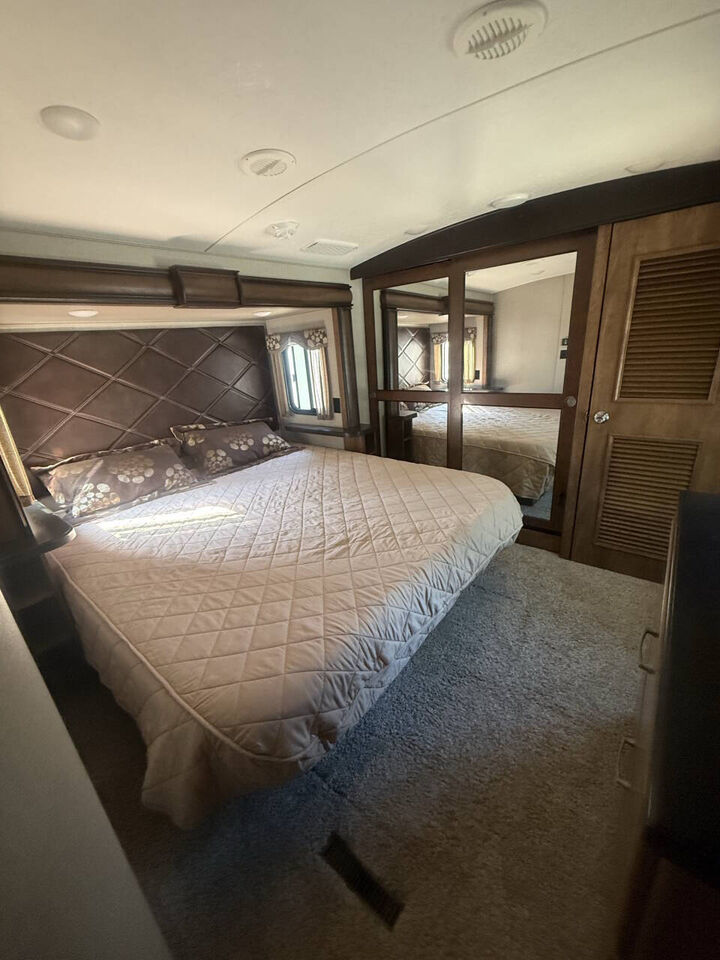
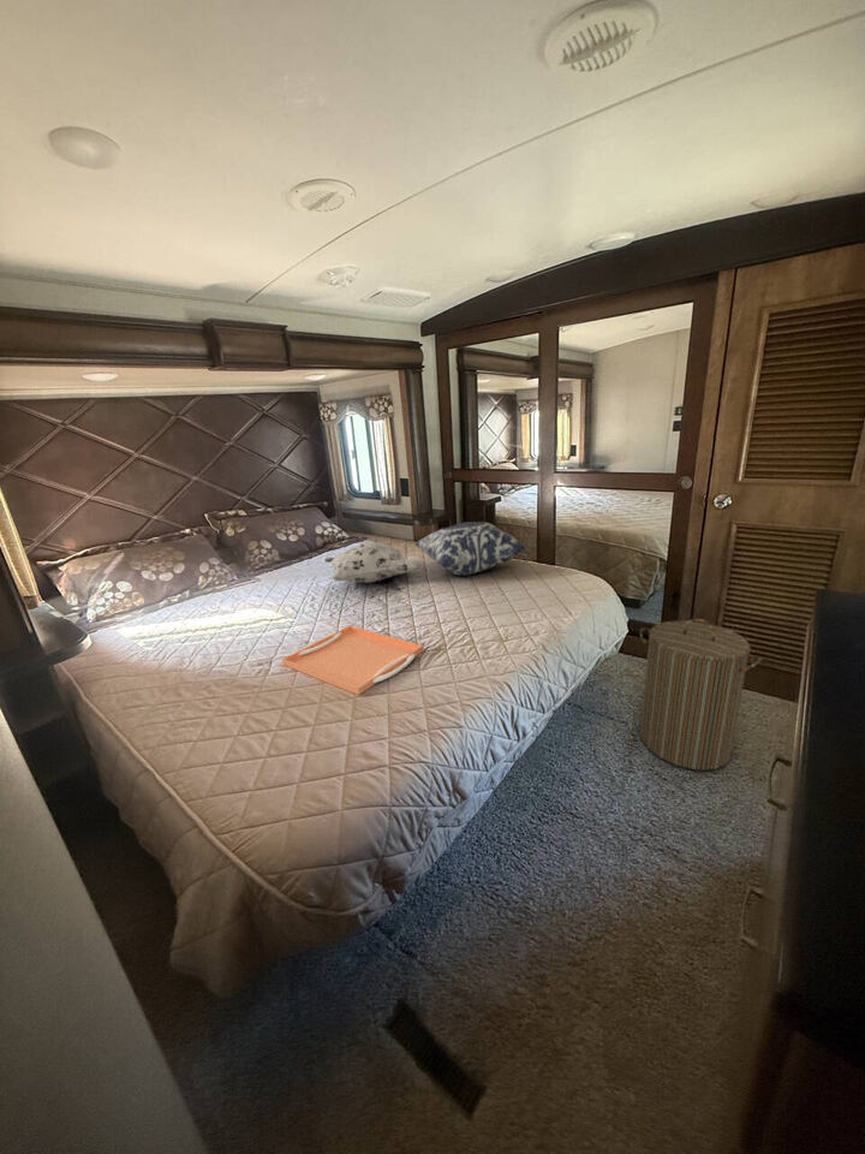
+ laundry hamper [639,618,763,772]
+ decorative pillow [323,542,420,584]
+ cushion [414,521,527,576]
+ serving tray [281,625,424,696]
